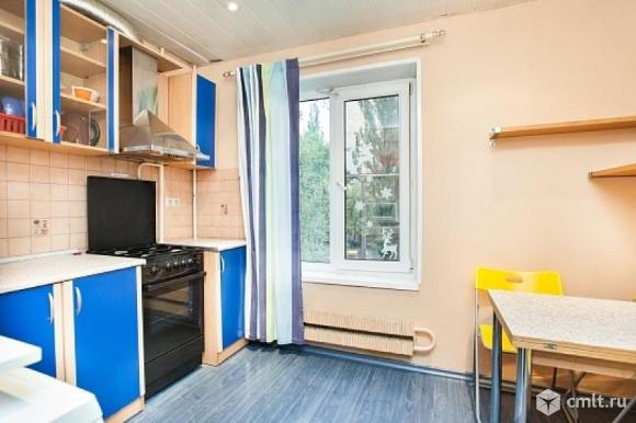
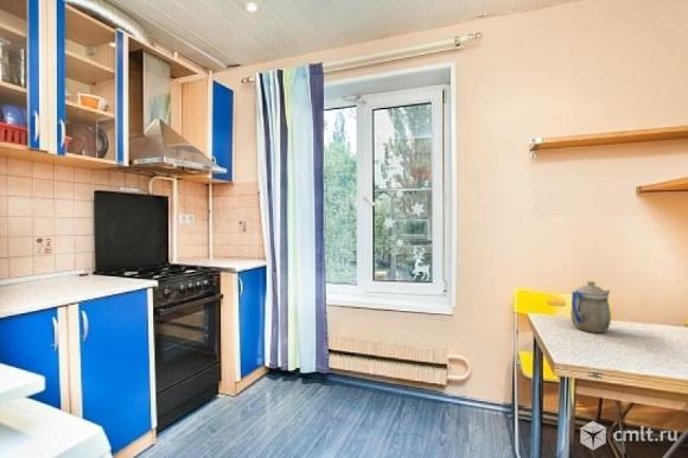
+ teapot [569,280,612,333]
